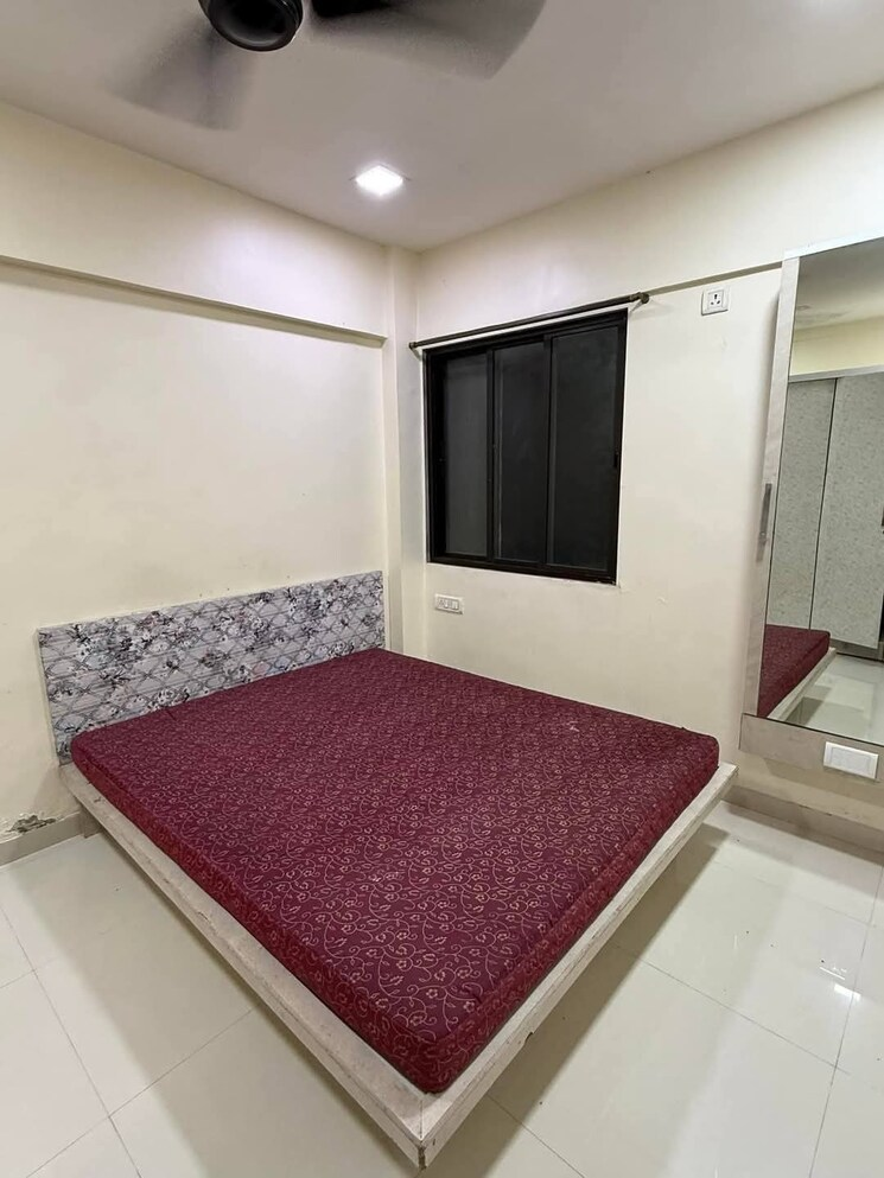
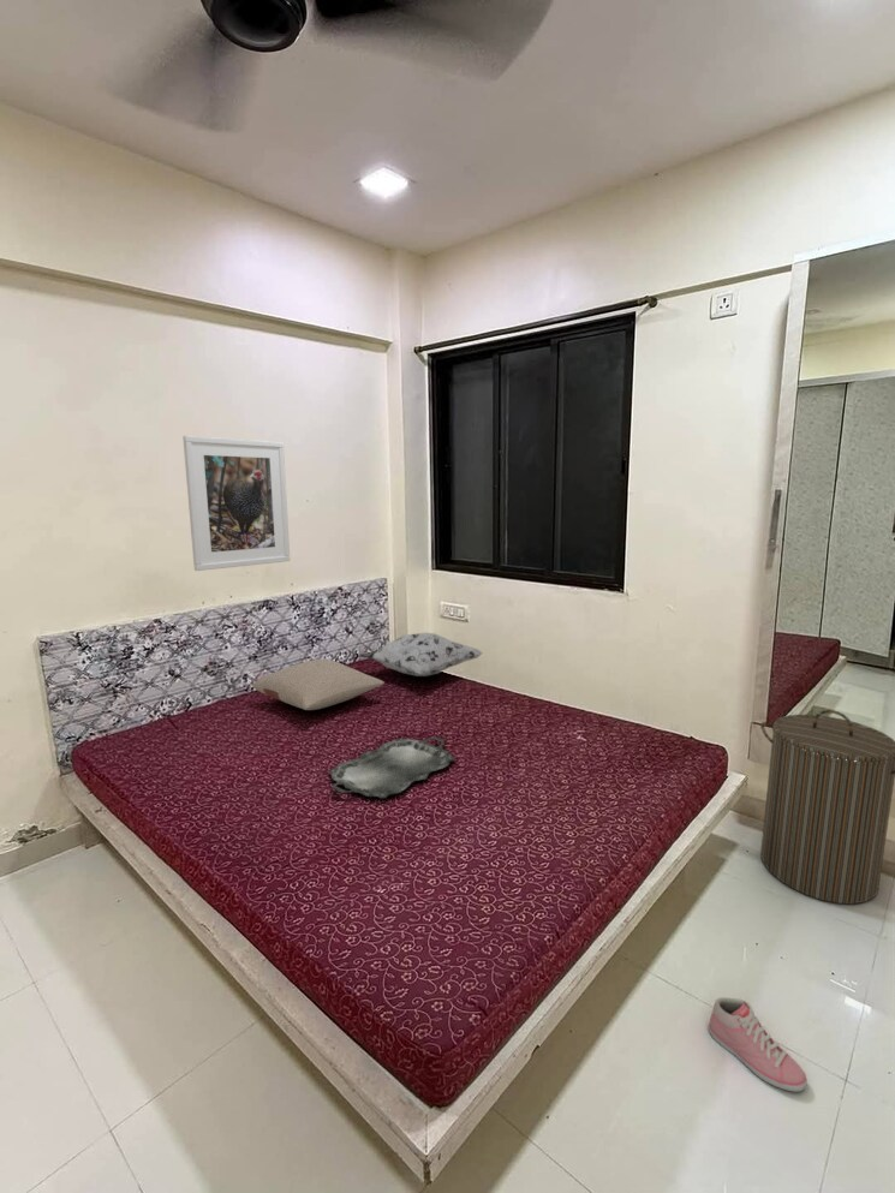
+ sneaker [708,996,809,1093]
+ serving tray [328,736,457,799]
+ pillow [251,658,386,711]
+ decorative pillow [358,631,484,678]
+ laundry hamper [759,709,895,906]
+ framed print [181,435,291,572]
